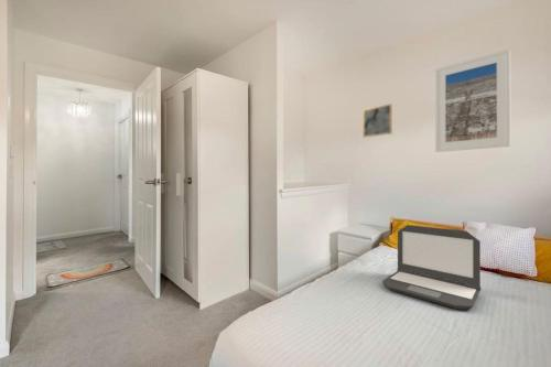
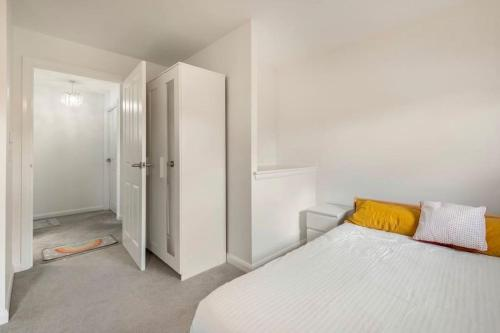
- wall art [361,102,393,139]
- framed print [434,47,511,153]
- laptop [381,224,482,311]
